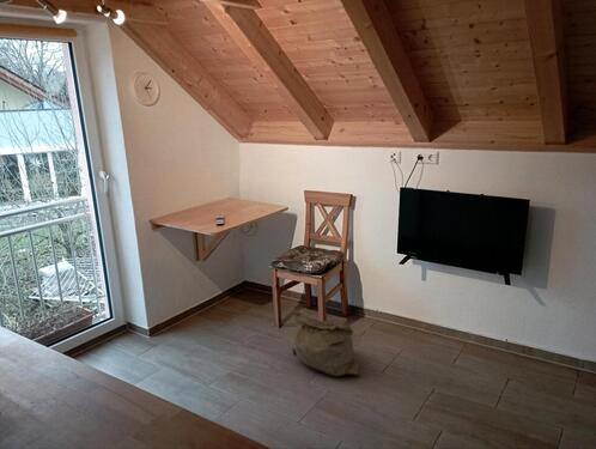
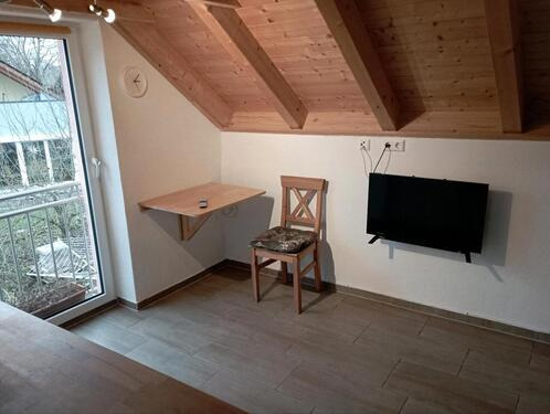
- bag [290,310,360,377]
